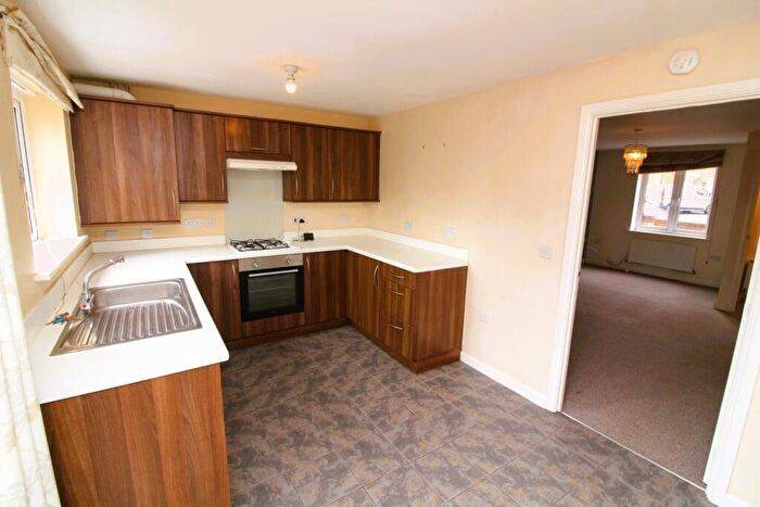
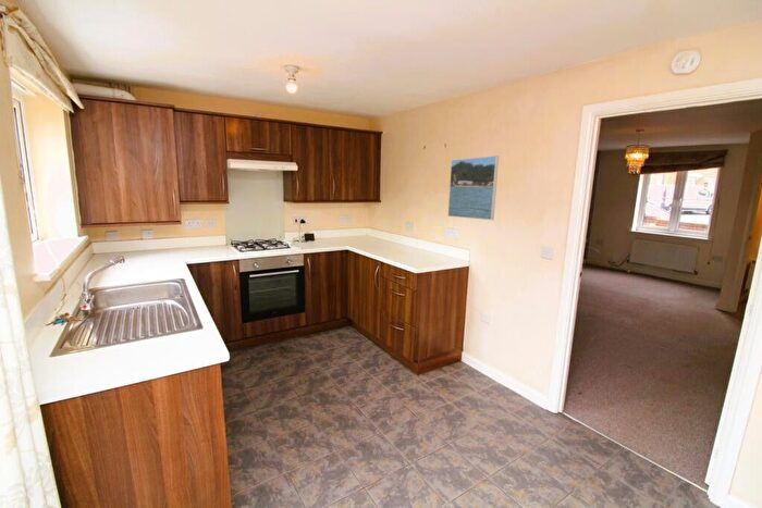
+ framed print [447,154,500,221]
